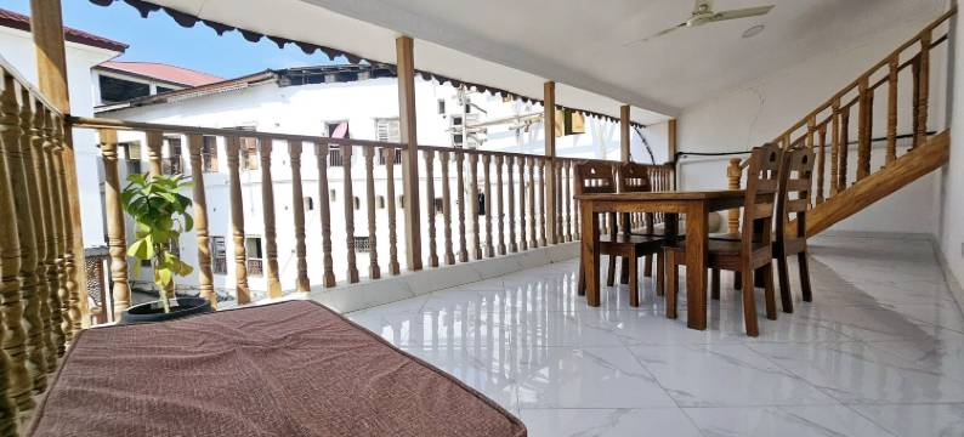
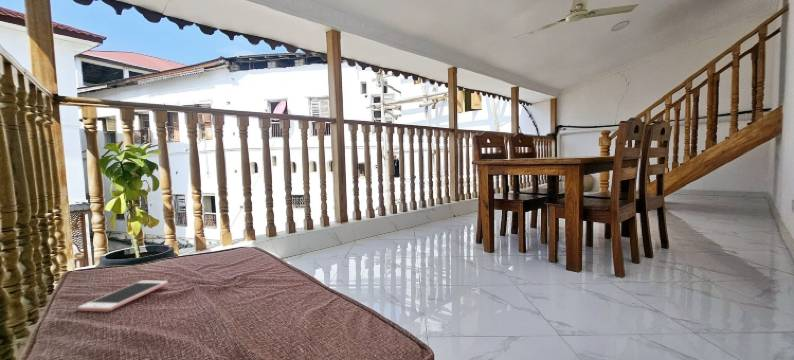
+ cell phone [77,280,169,313]
